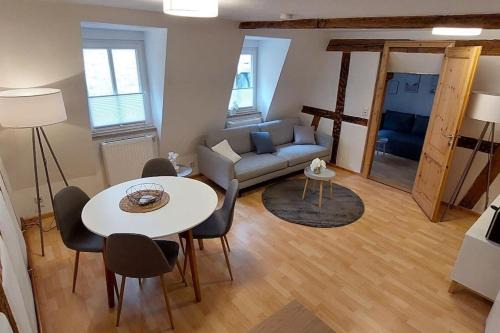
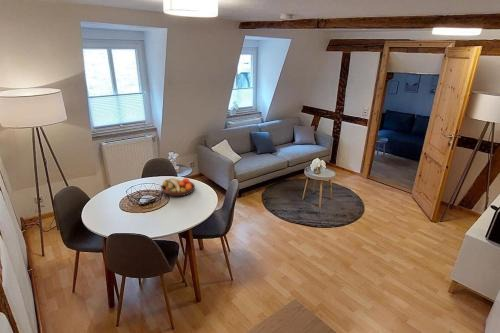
+ fruit bowl [160,177,196,197]
